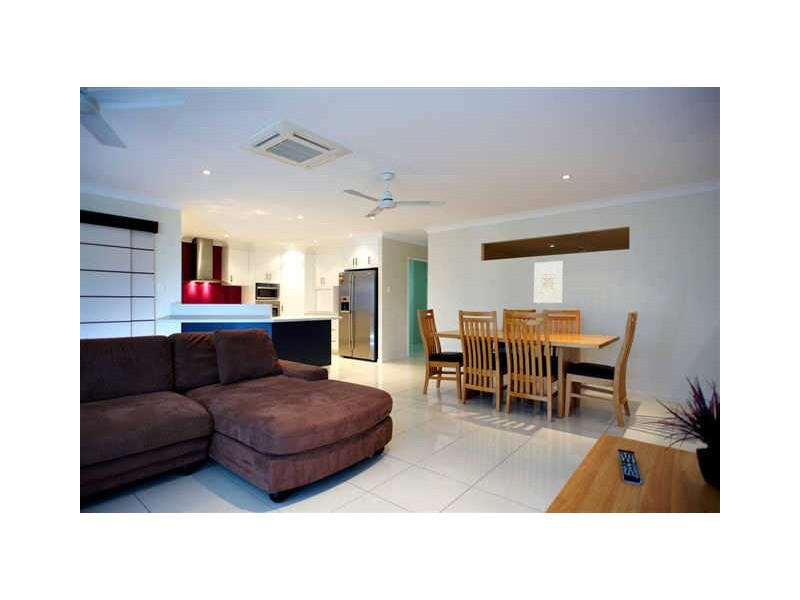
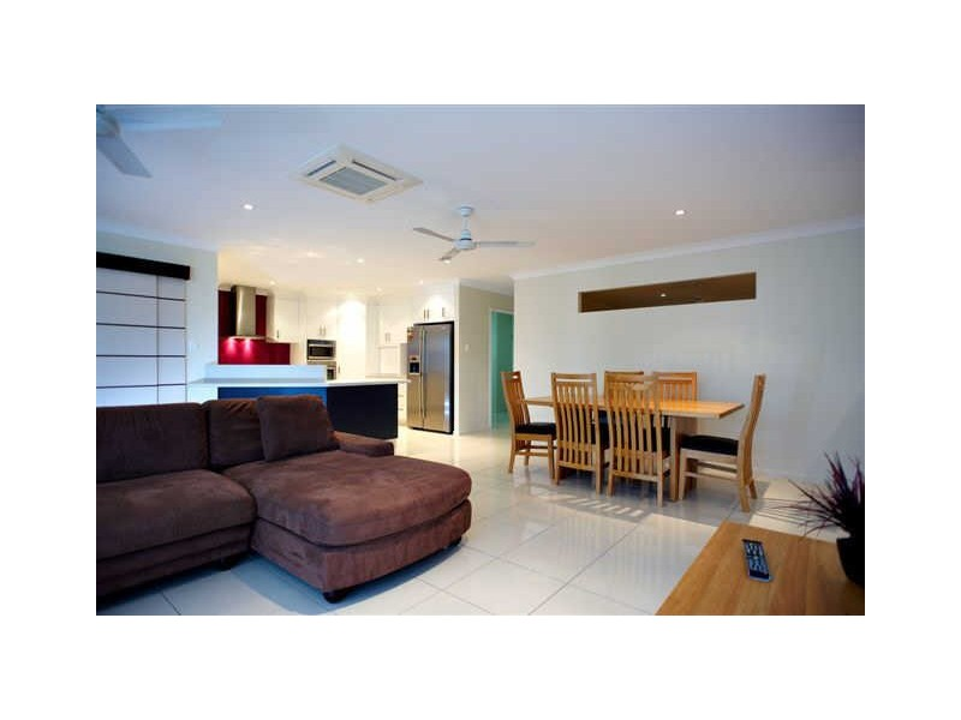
- wall art [533,260,564,304]
